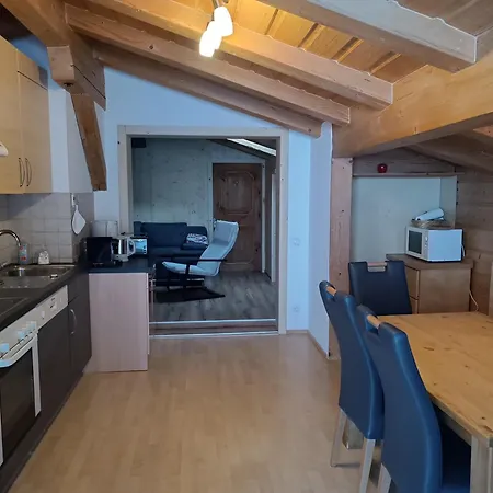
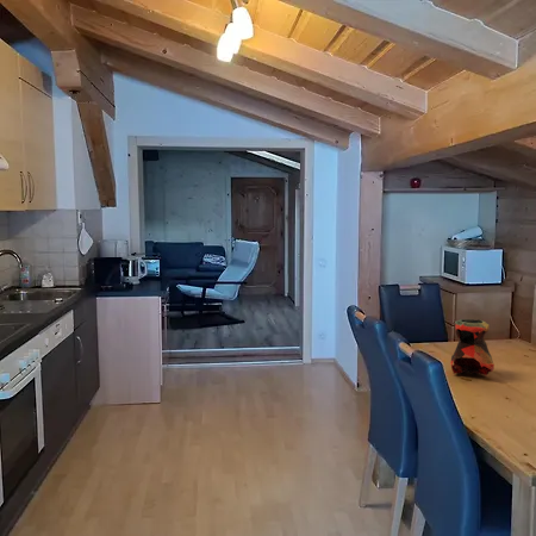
+ vase [449,318,496,376]
